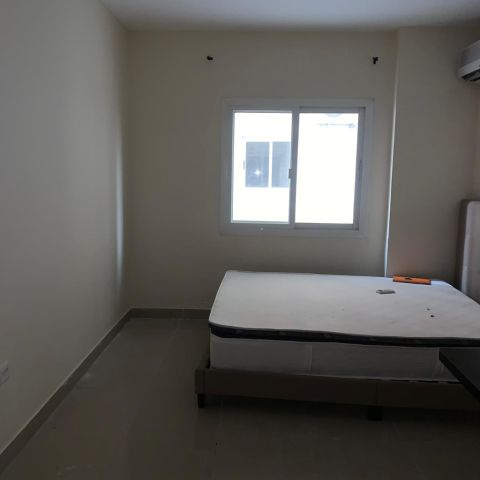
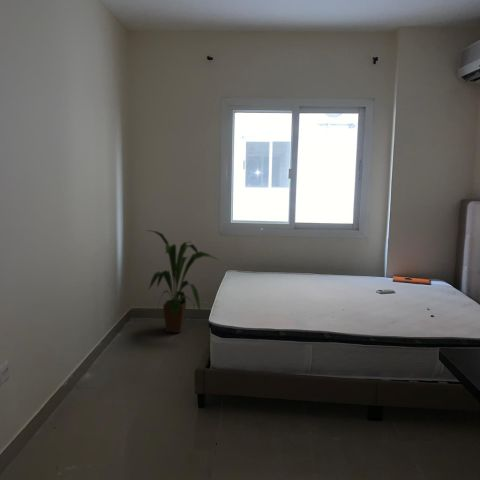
+ house plant [146,229,221,334]
